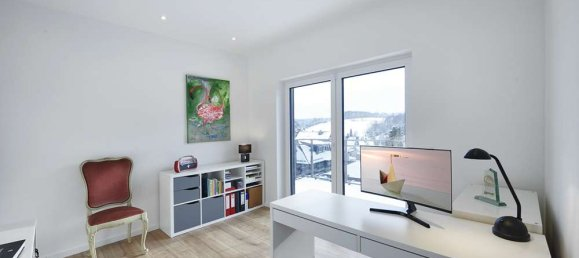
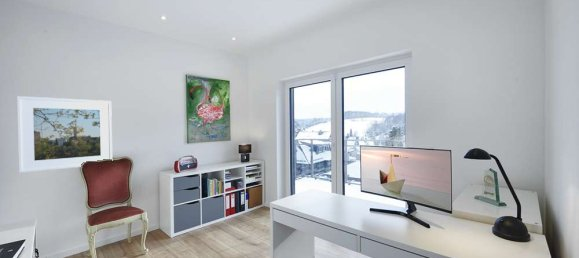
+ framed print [16,95,113,174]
